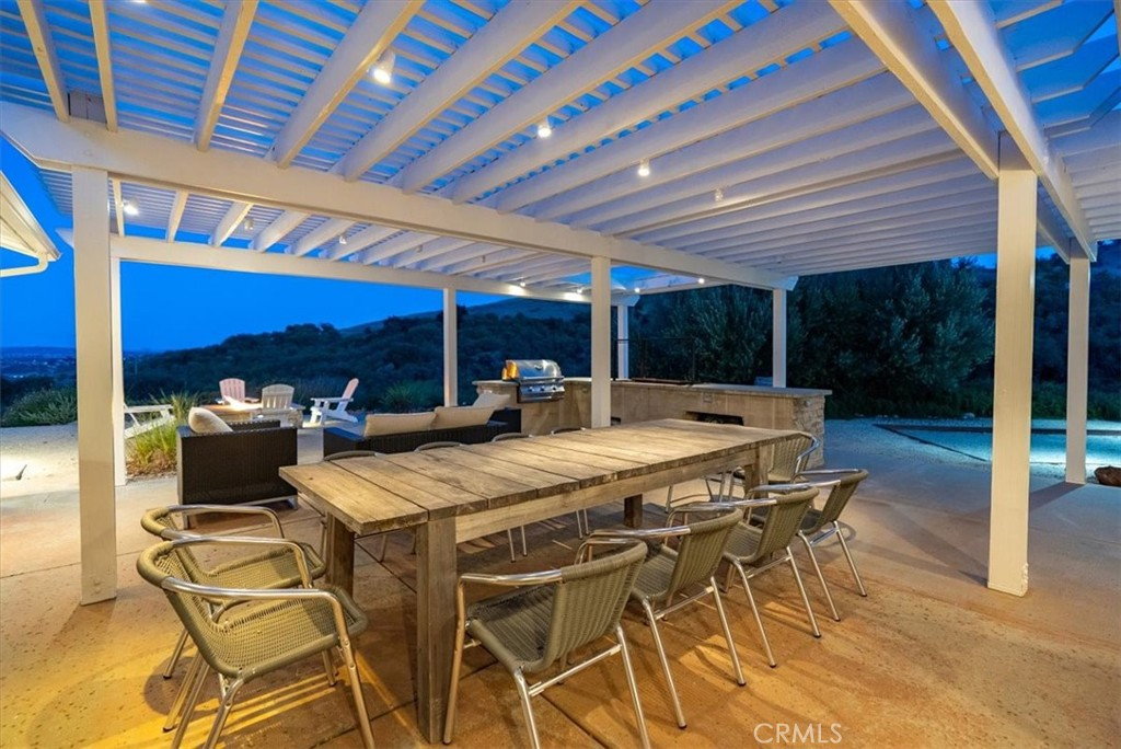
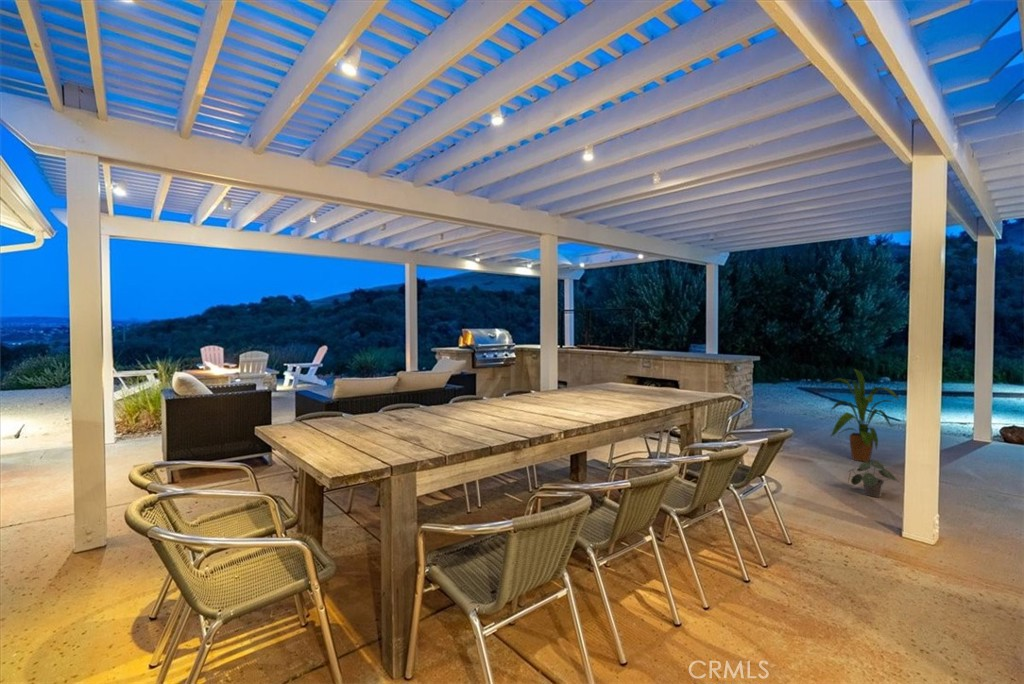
+ house plant [823,368,901,463]
+ potted plant [846,460,900,498]
